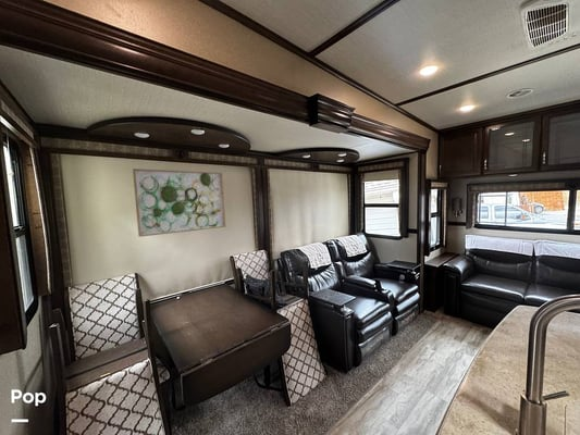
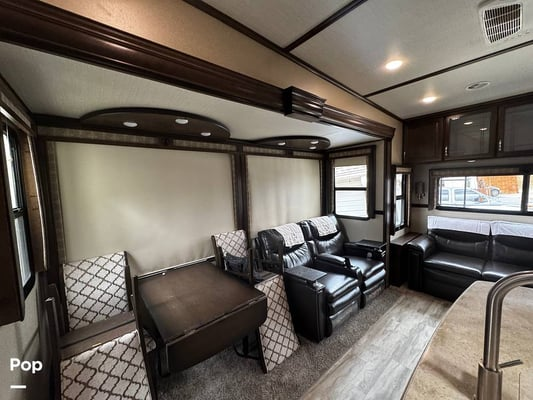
- wall art [132,167,226,238]
